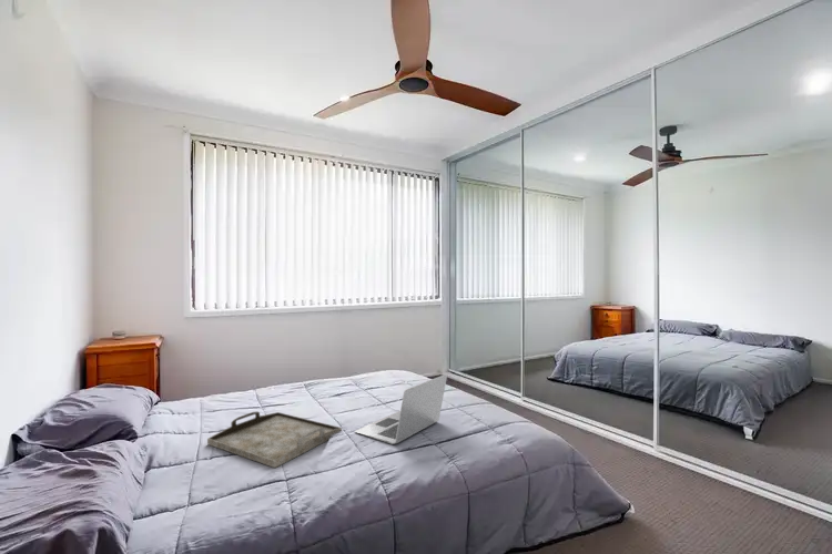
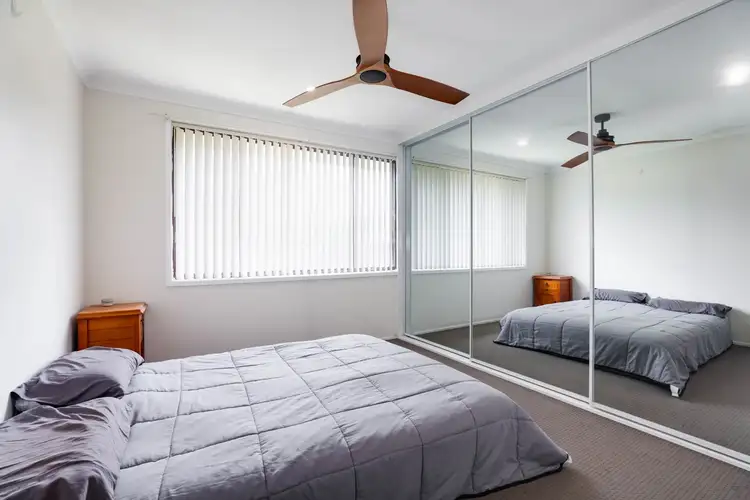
- serving tray [206,410,343,469]
- laptop [354,373,448,445]
